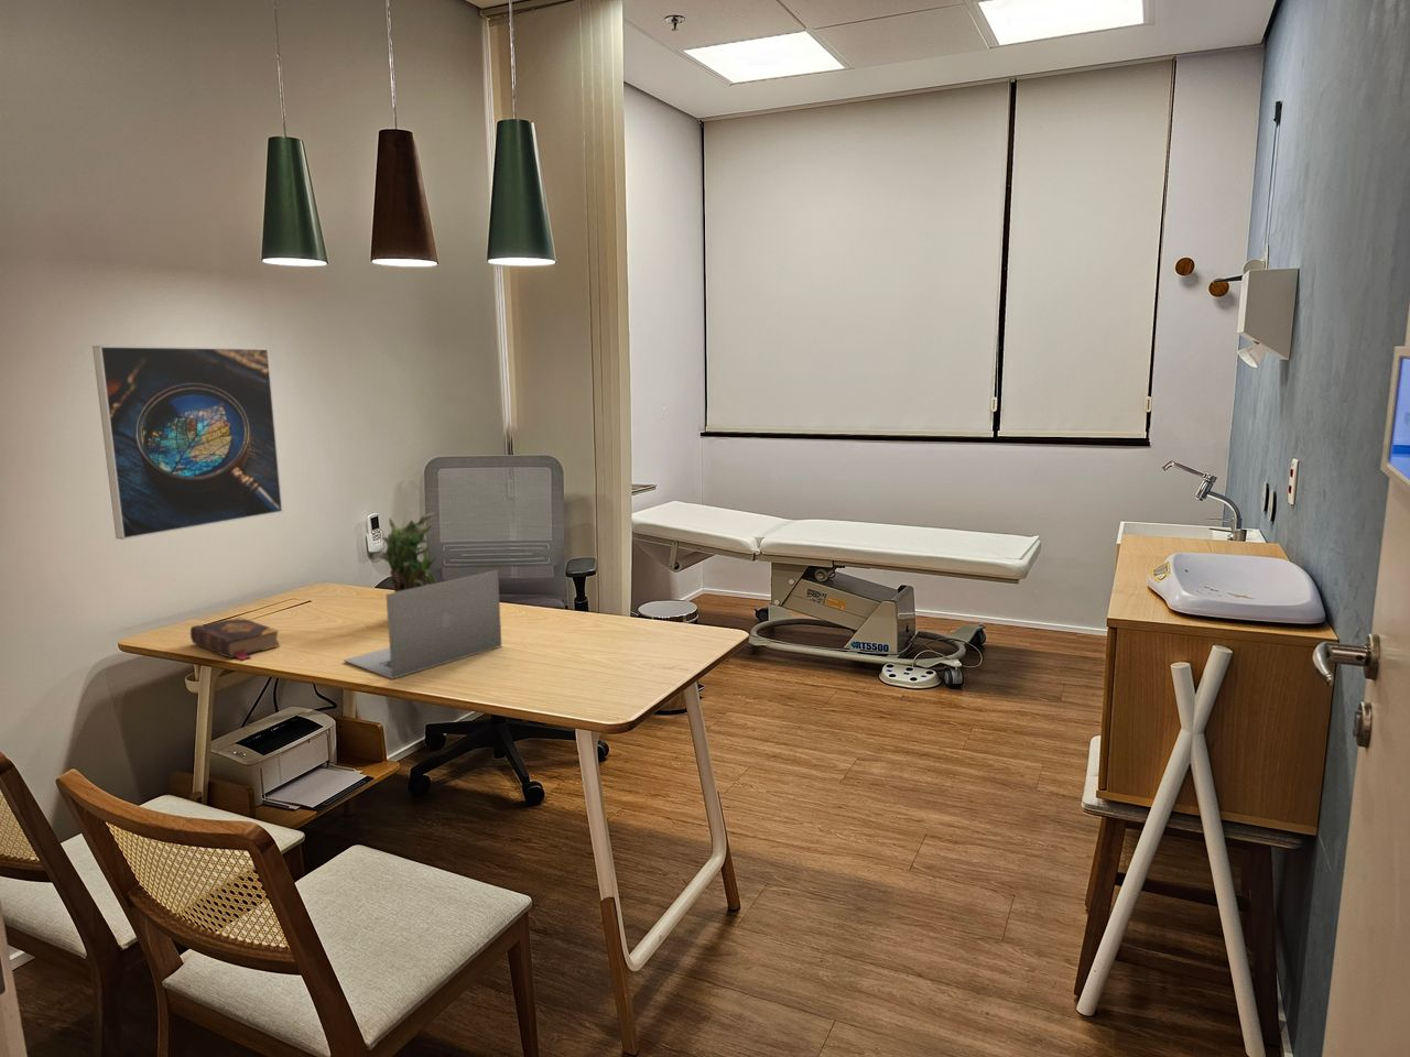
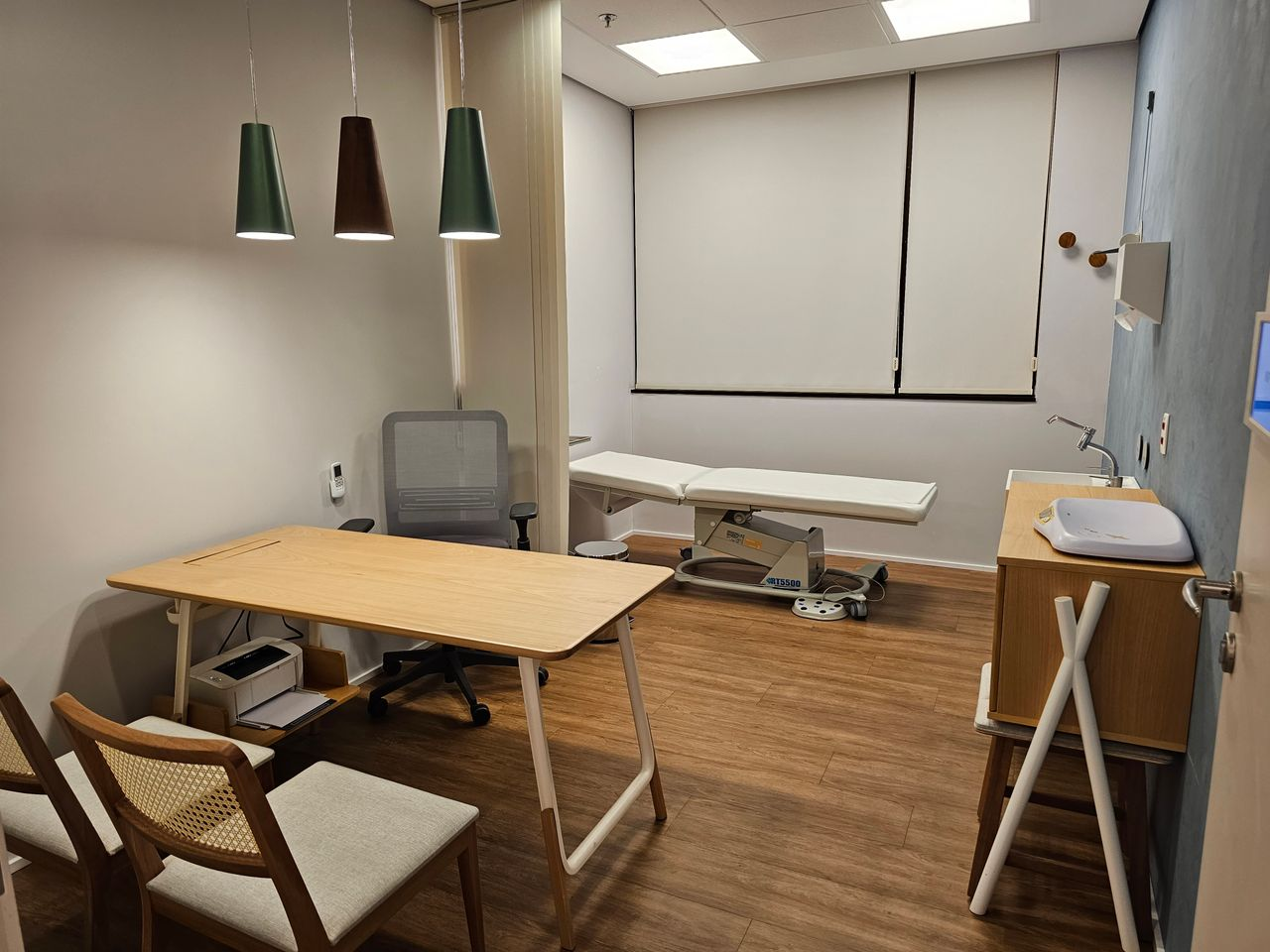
- laptop [343,570,502,681]
- potted plant [377,510,441,593]
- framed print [91,344,284,541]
- book [190,616,281,661]
